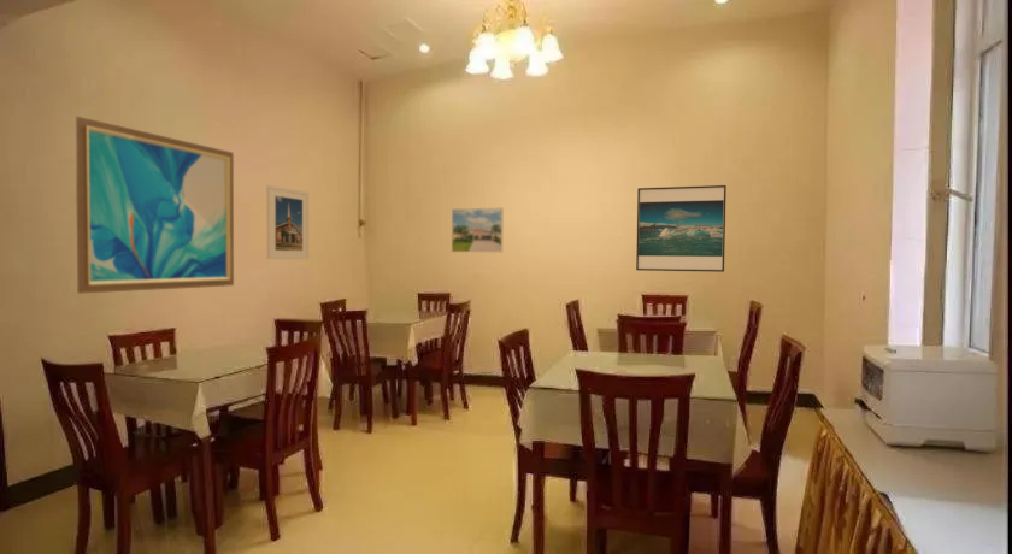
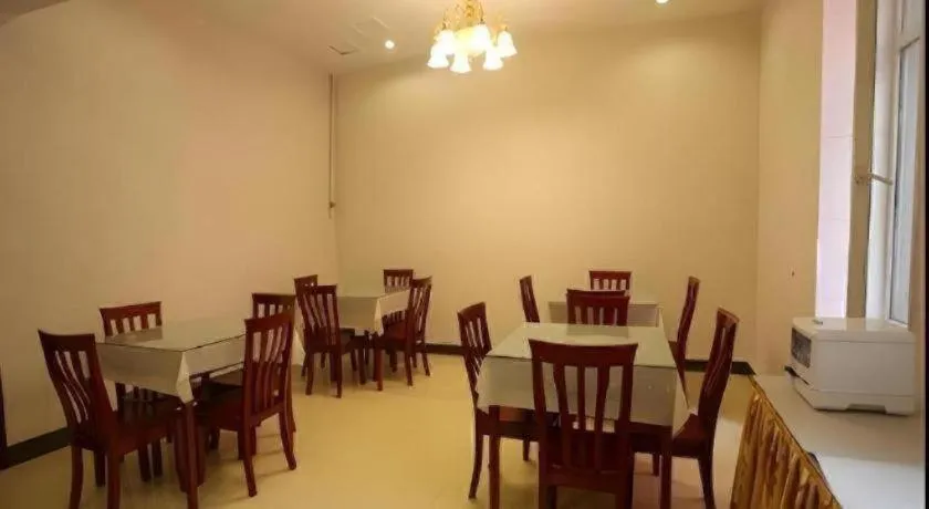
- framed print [266,184,310,260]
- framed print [635,184,728,273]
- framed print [451,207,505,253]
- wall art [75,114,235,295]
